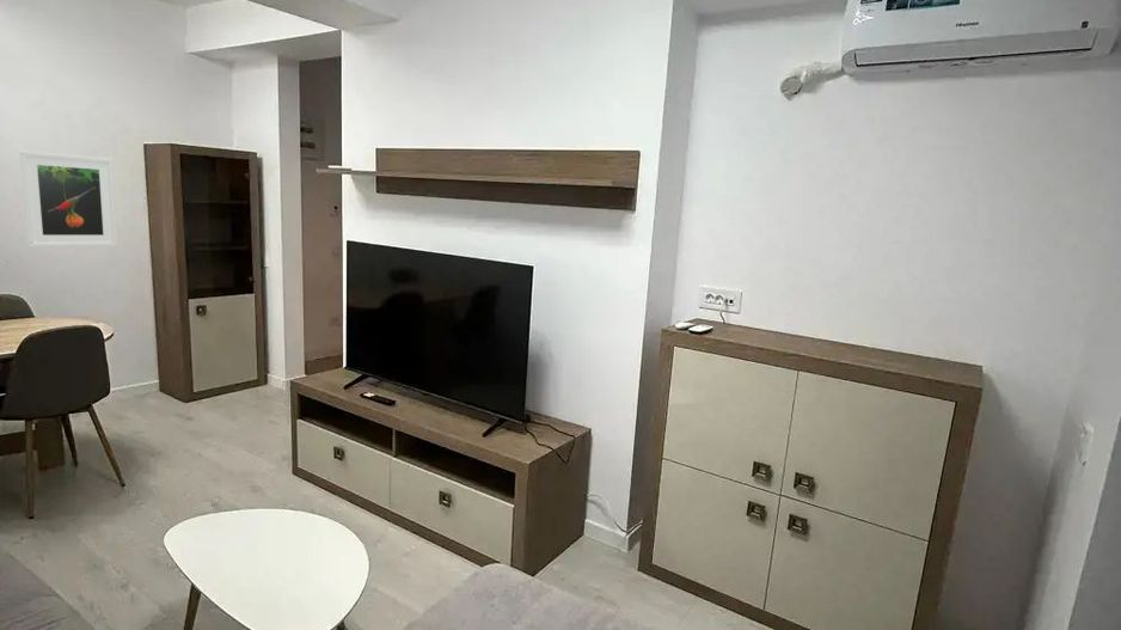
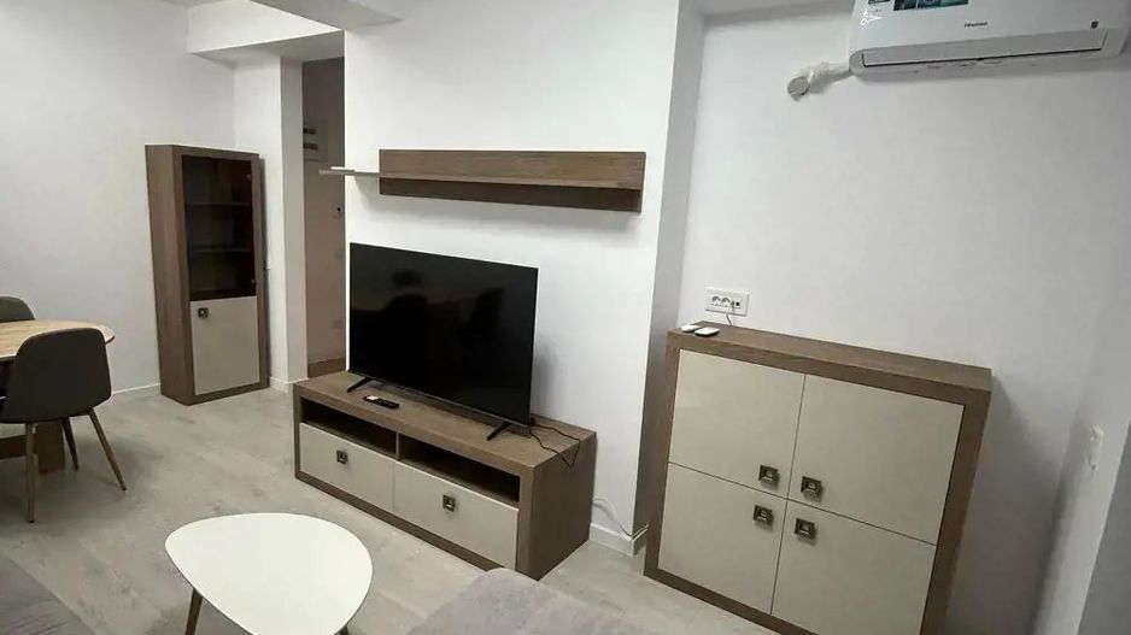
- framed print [18,149,118,249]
